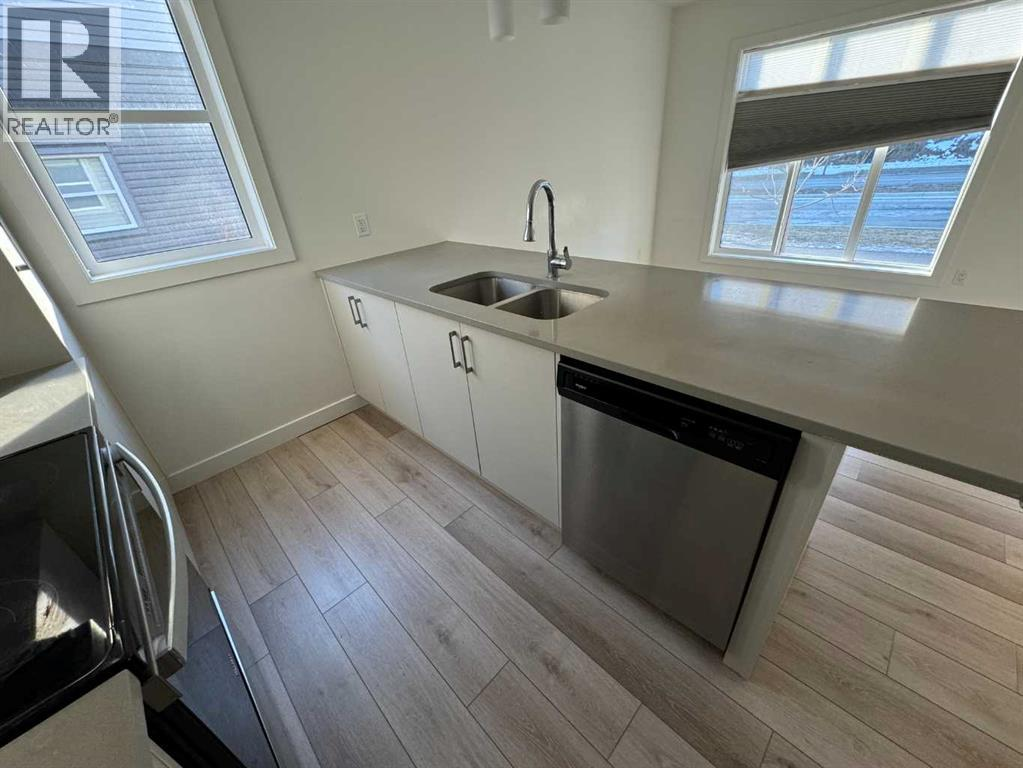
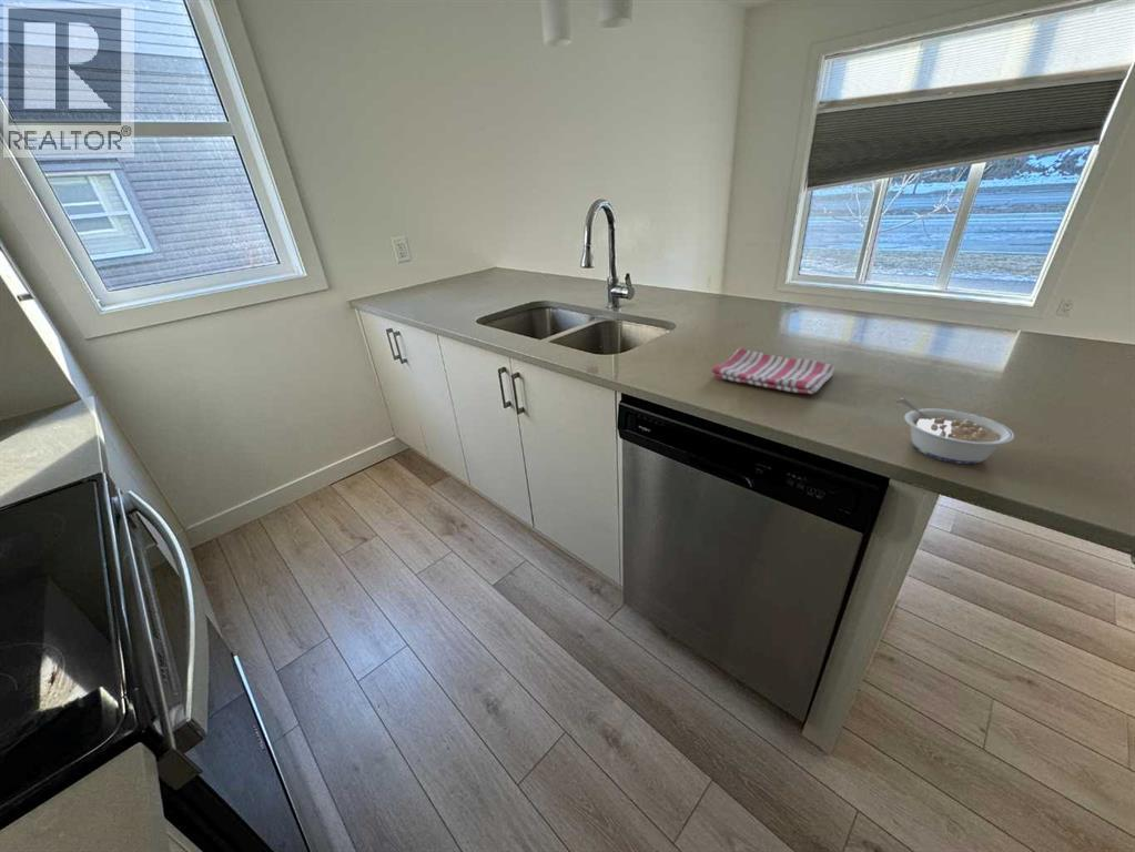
+ dish towel [711,346,837,395]
+ legume [899,397,1015,465]
